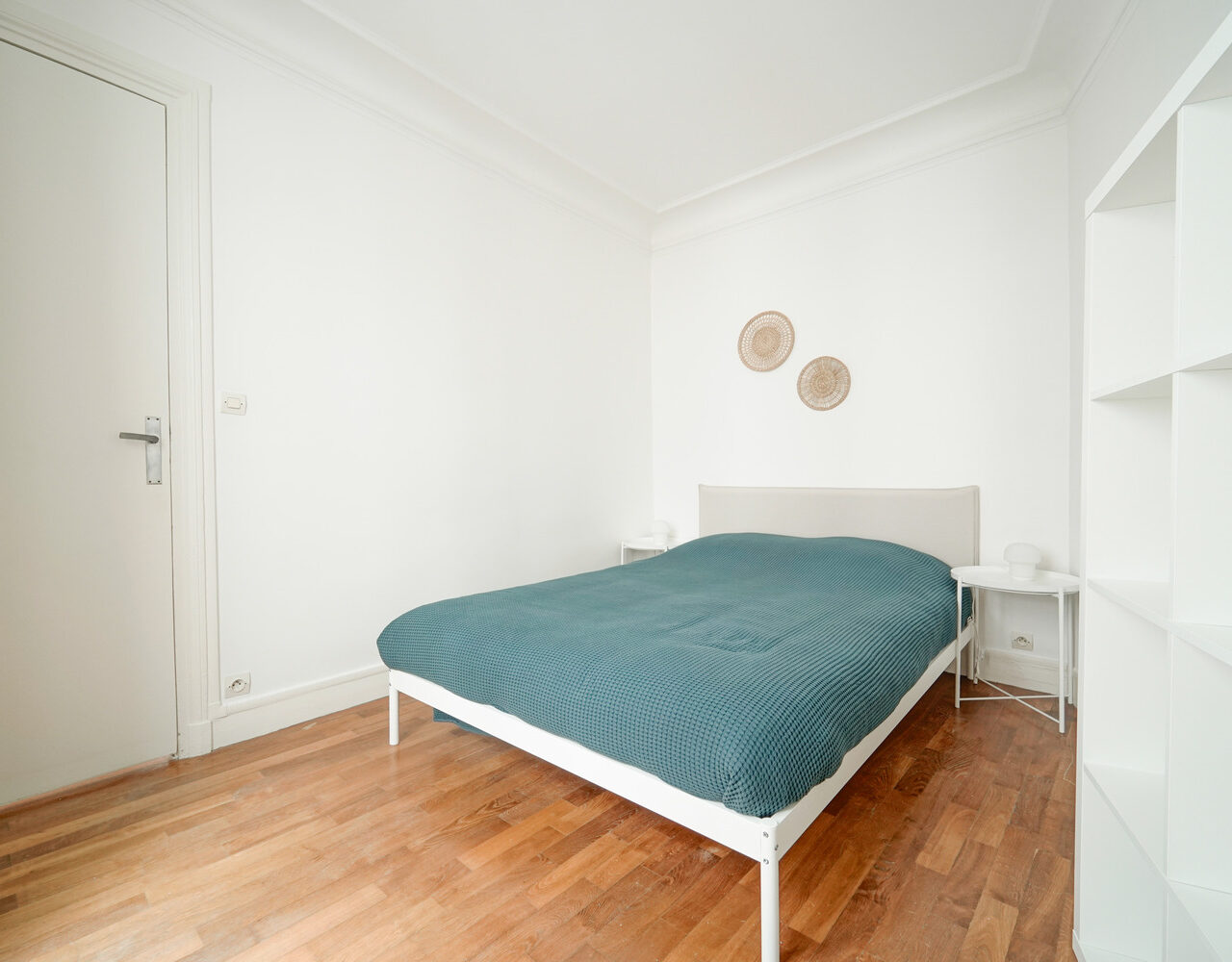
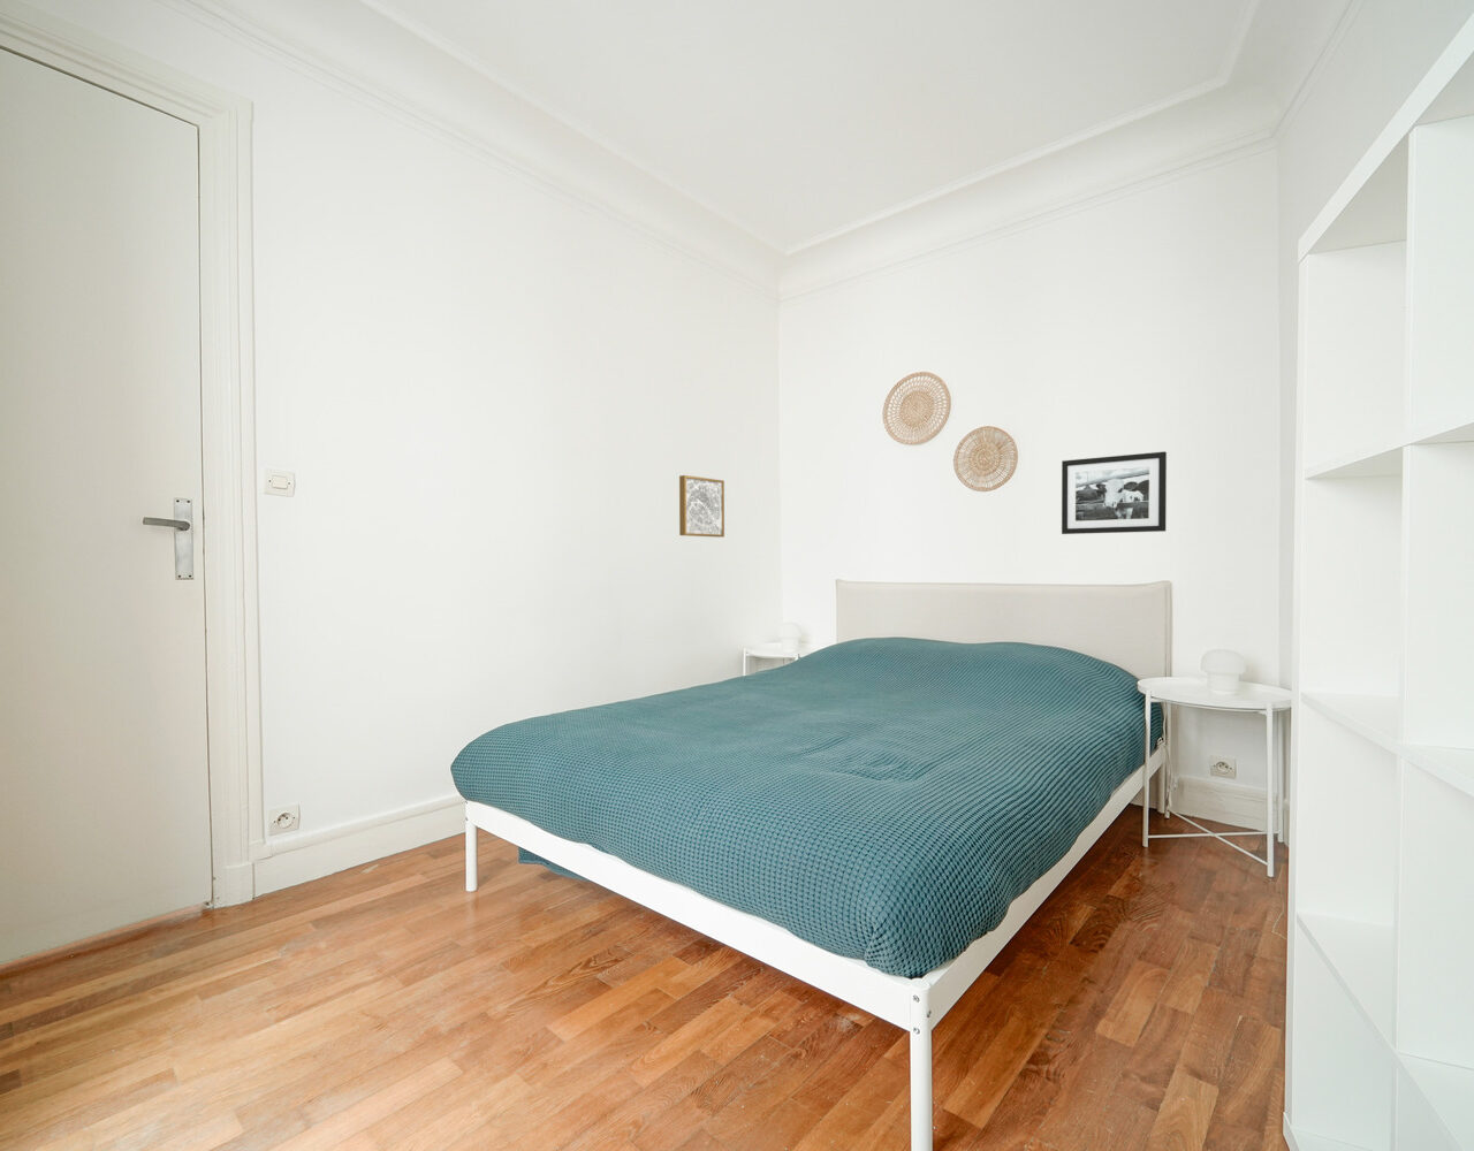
+ wall art [678,474,725,538]
+ picture frame [1060,450,1168,535]
